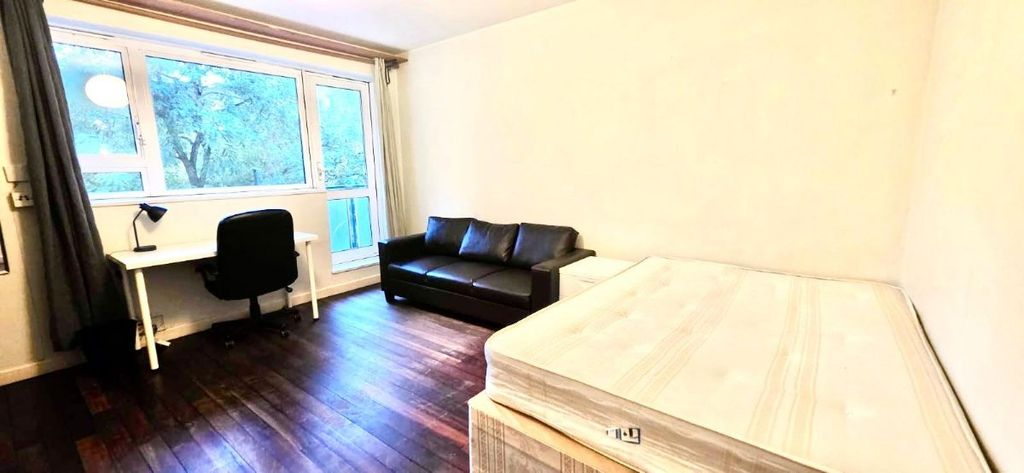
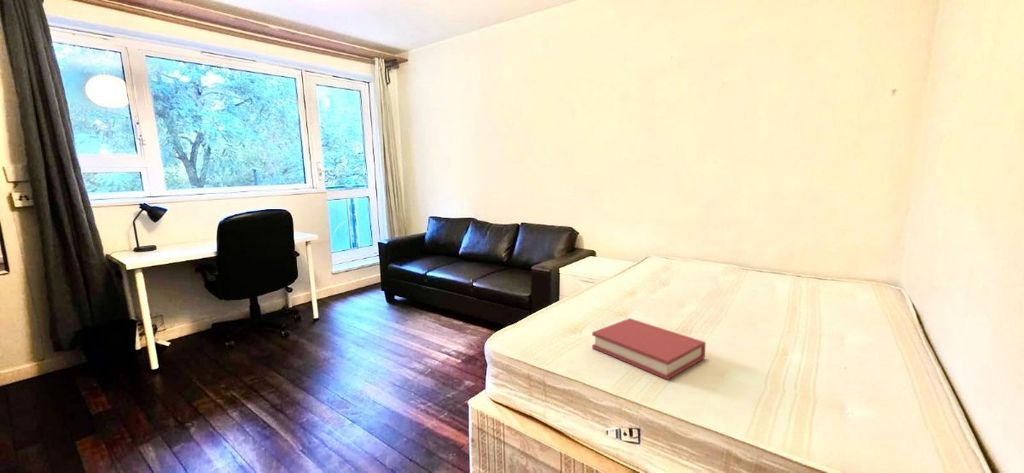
+ hardback book [591,317,707,381]
